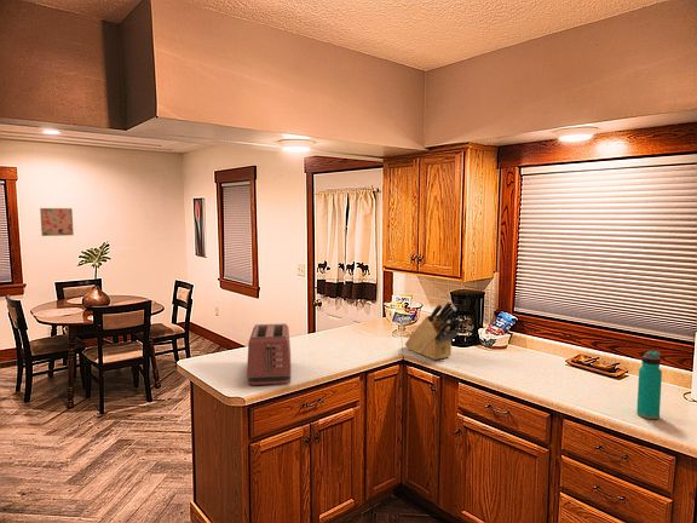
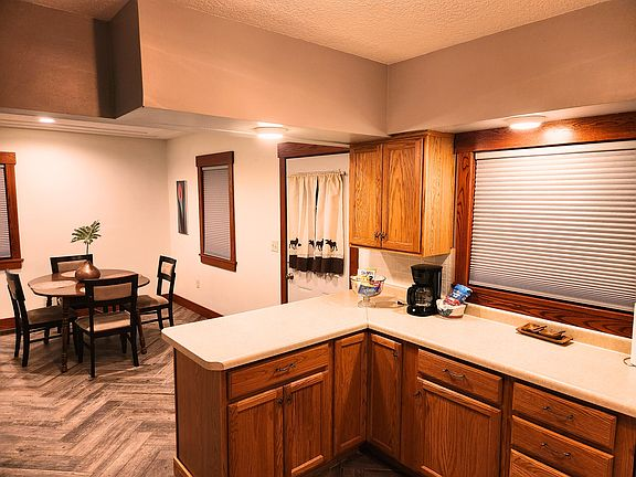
- knife block [404,299,463,361]
- toaster [246,322,292,386]
- wall art [39,207,75,237]
- water bottle [635,350,663,420]
